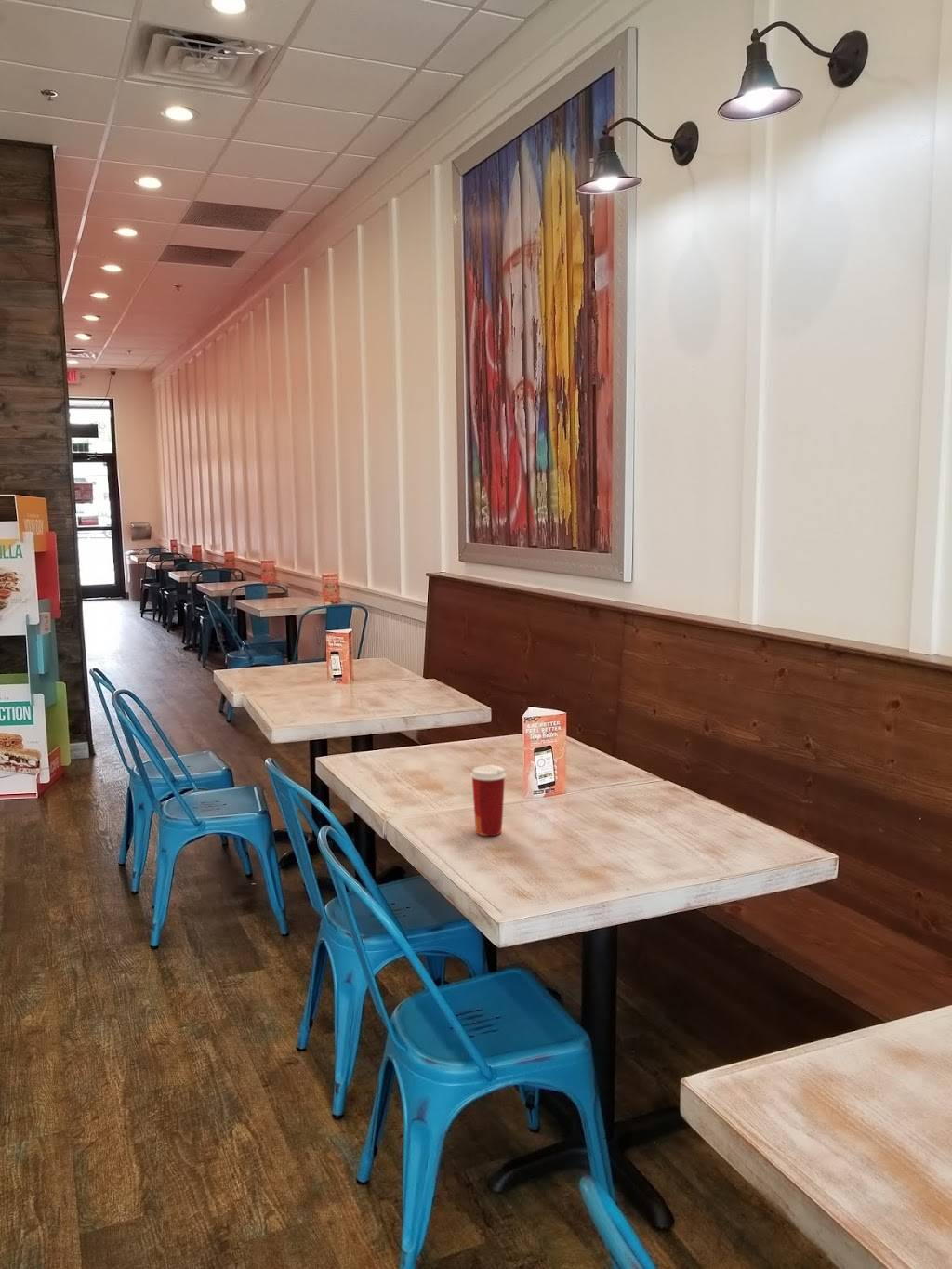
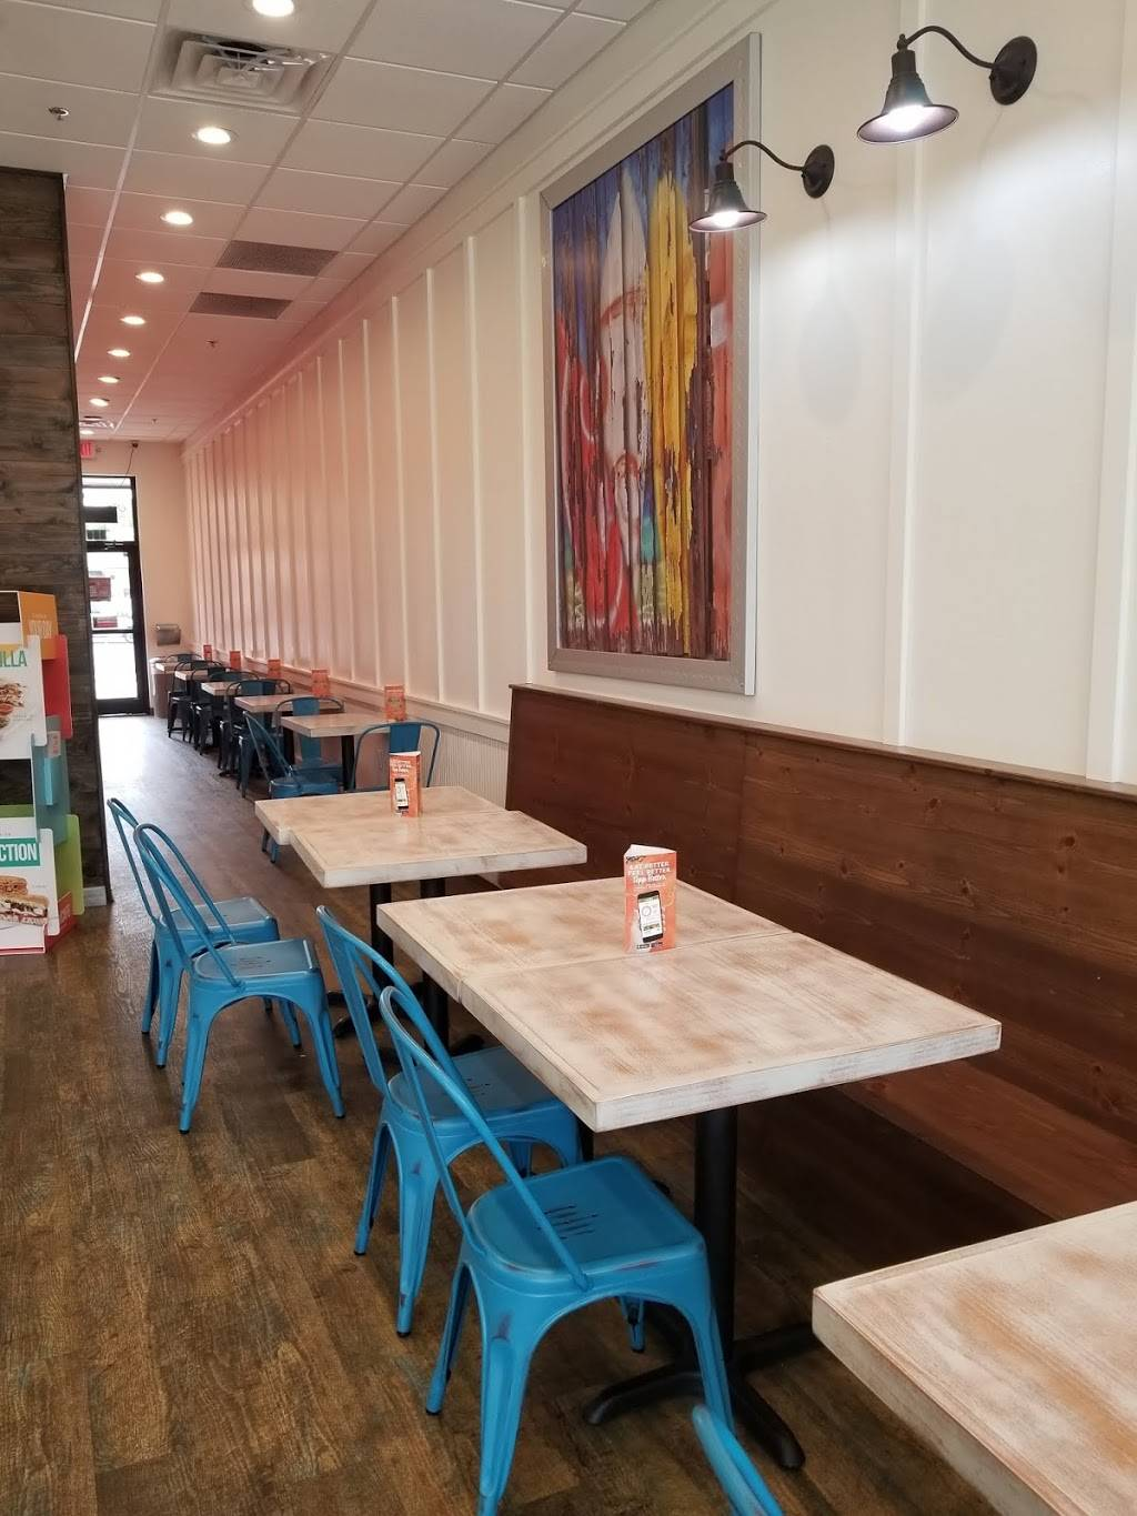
- paper cup [469,764,507,837]
